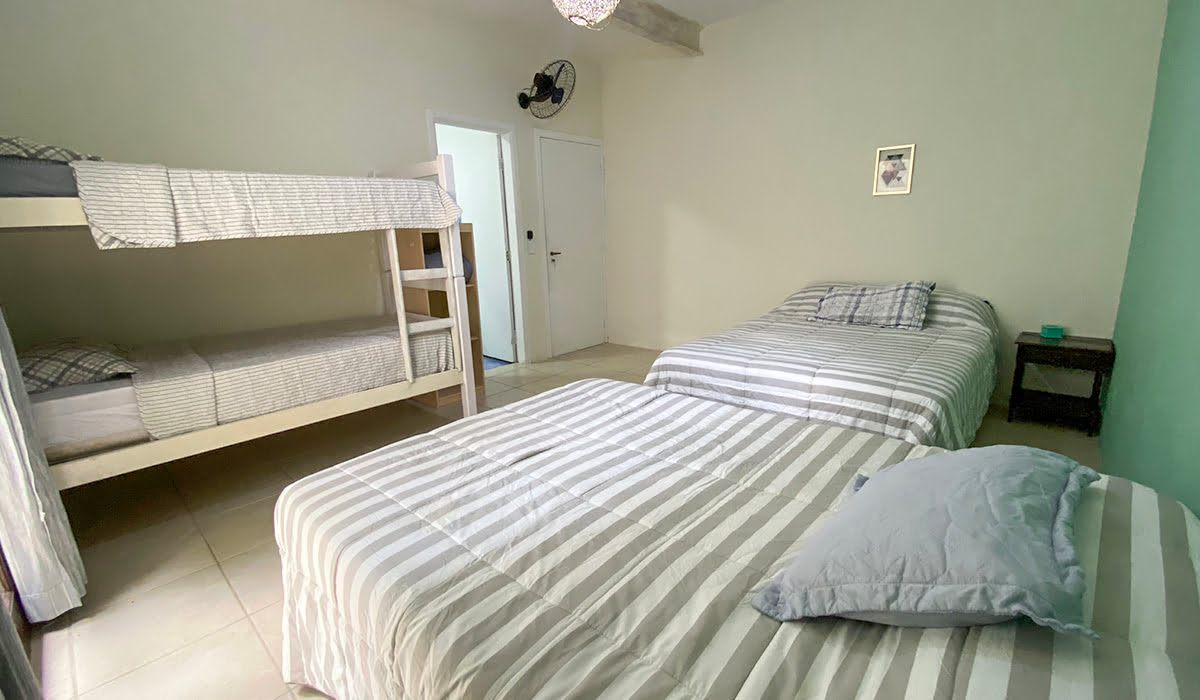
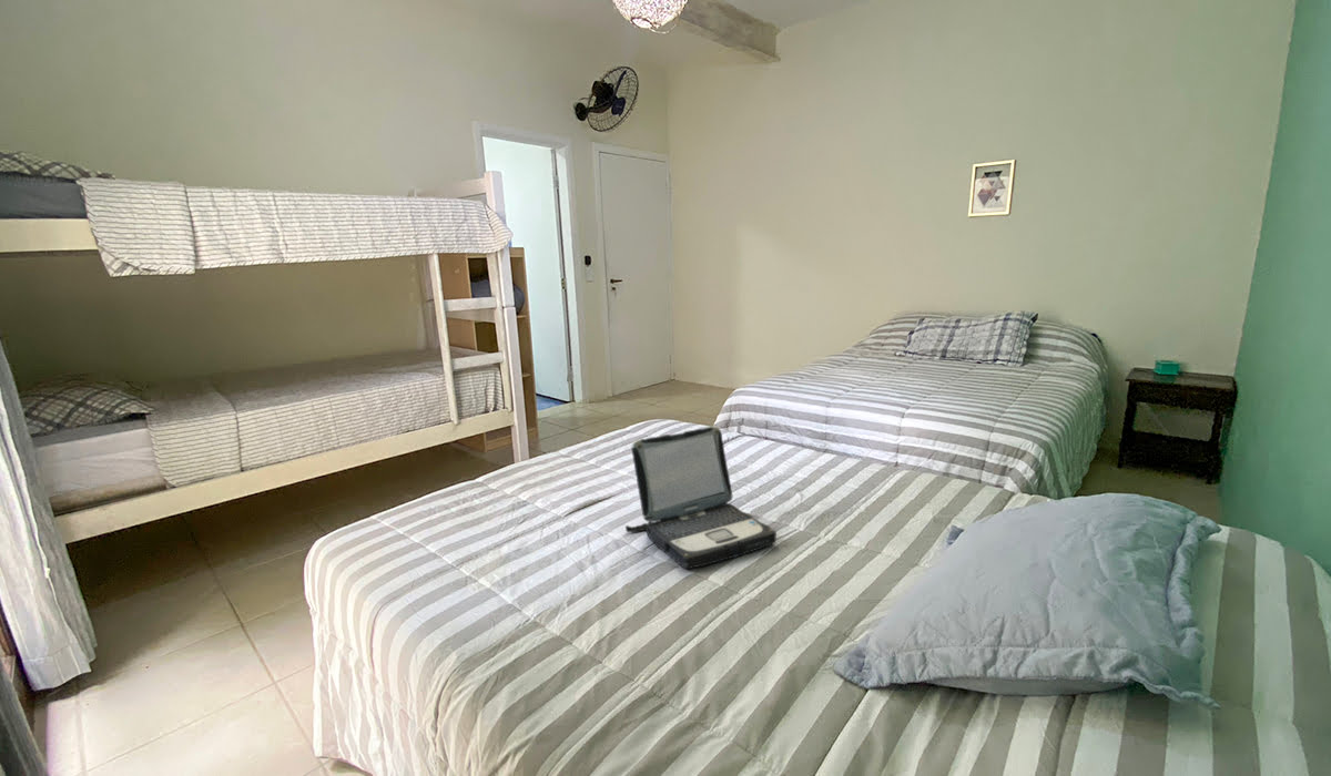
+ laptop [624,426,778,570]
